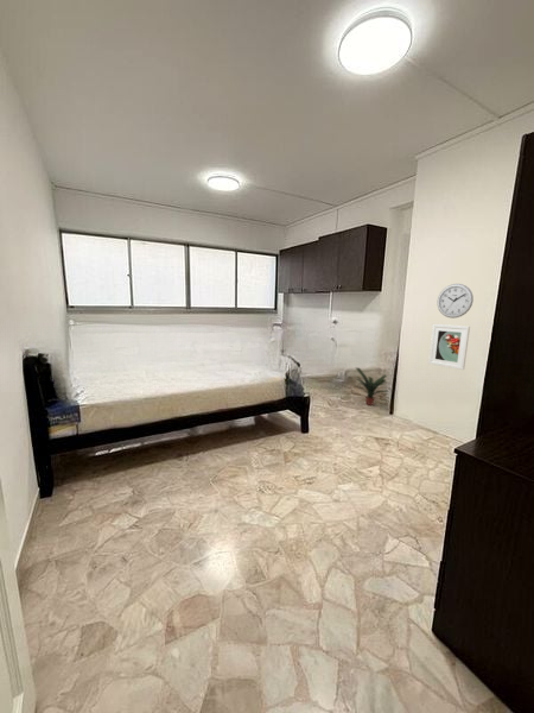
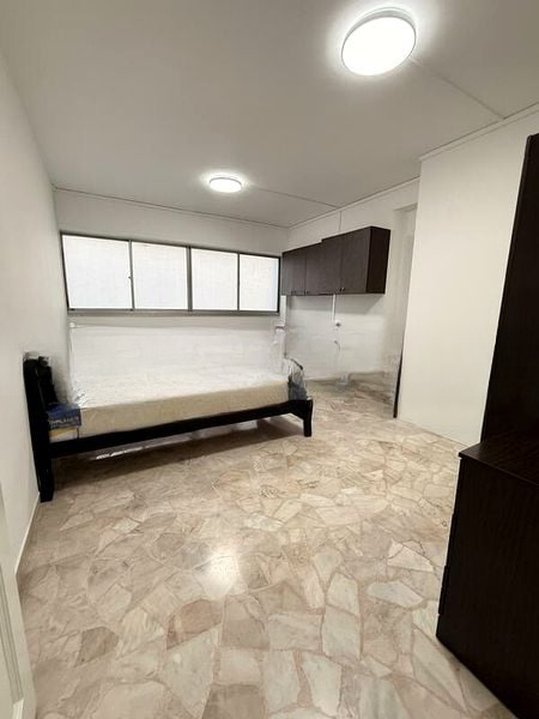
- wall clock [437,283,475,320]
- potted plant [354,366,389,406]
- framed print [427,323,471,371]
